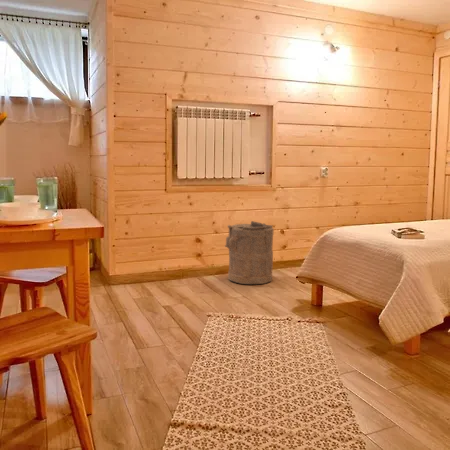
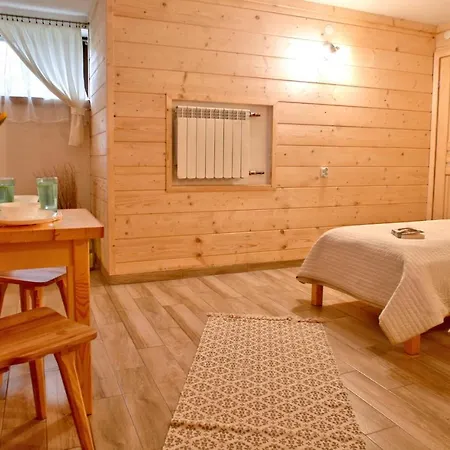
- laundry hamper [224,220,275,285]
